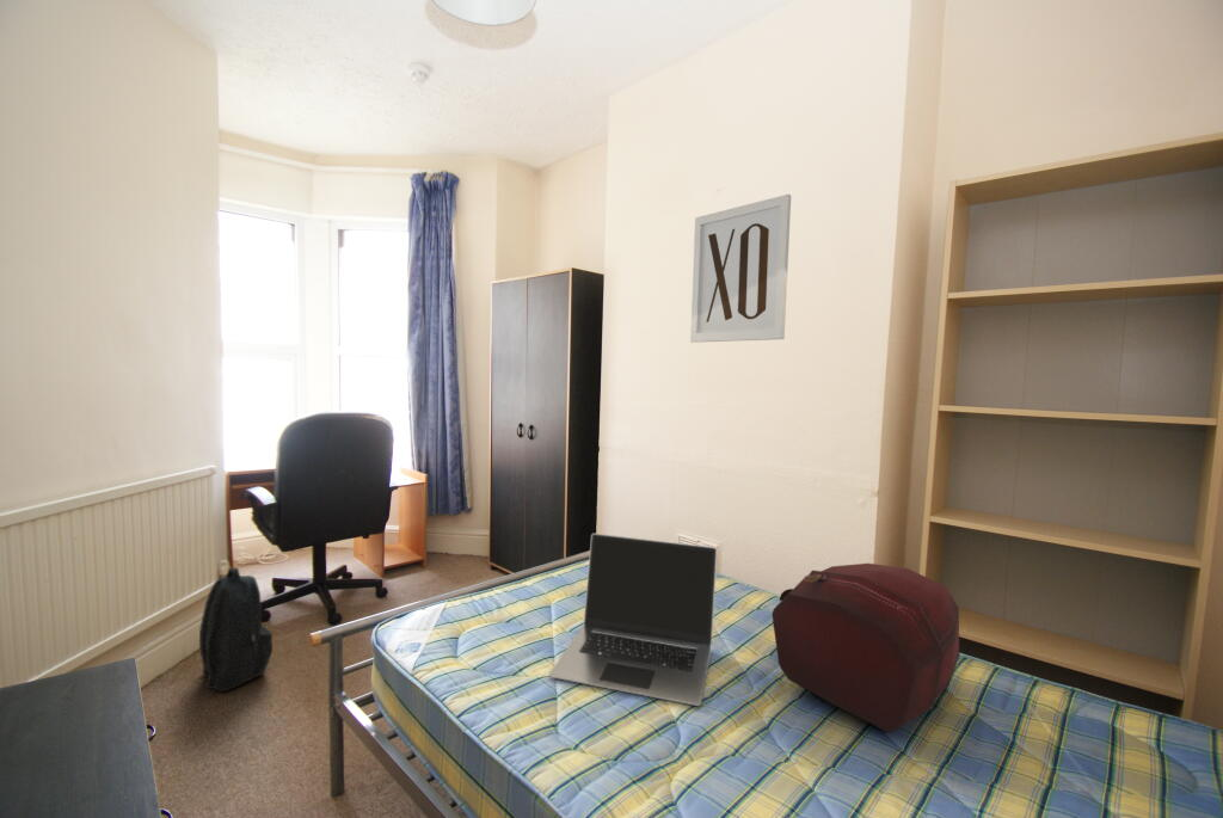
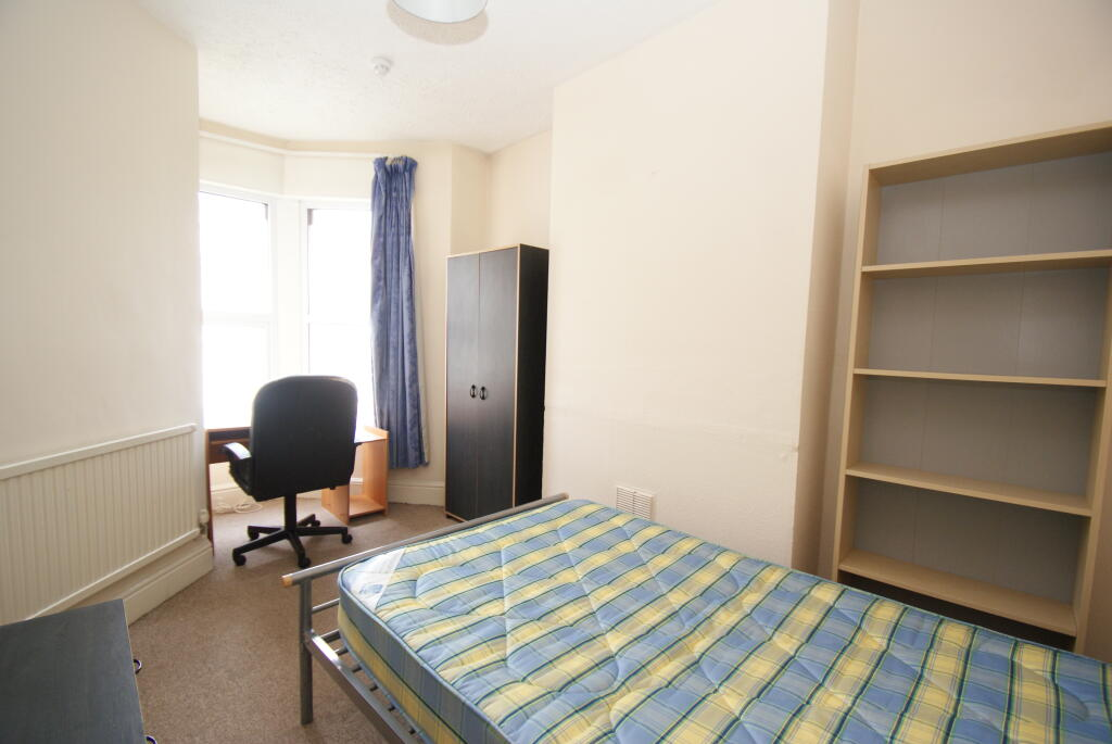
- wall art [689,193,792,344]
- backpack [770,562,960,733]
- backpack [198,566,274,693]
- laptop [548,533,719,707]
